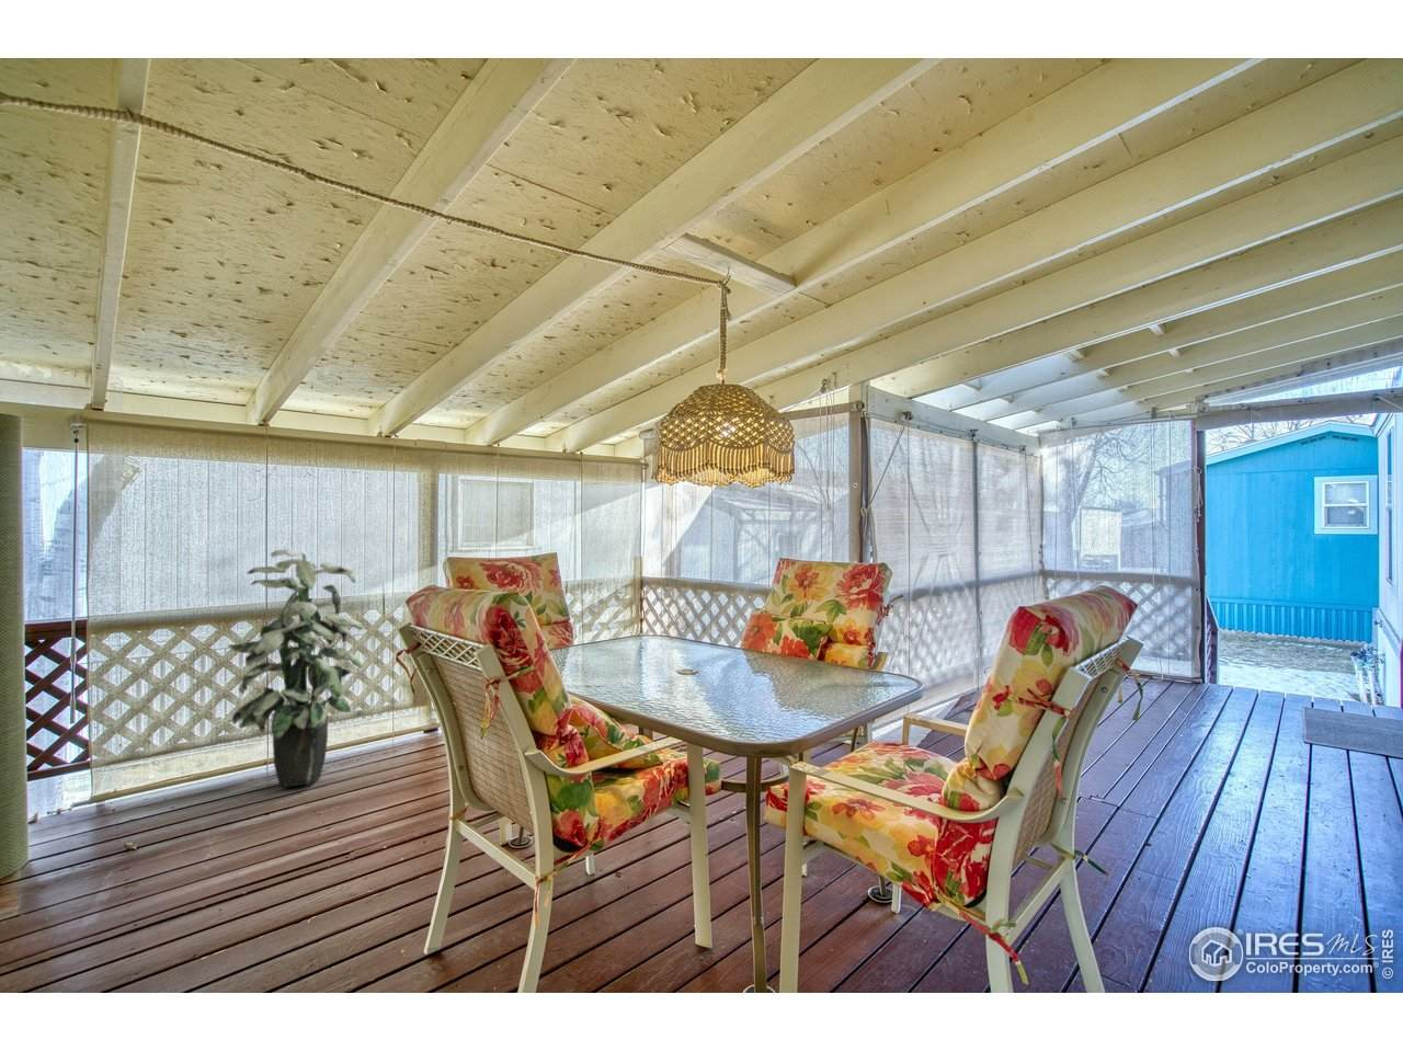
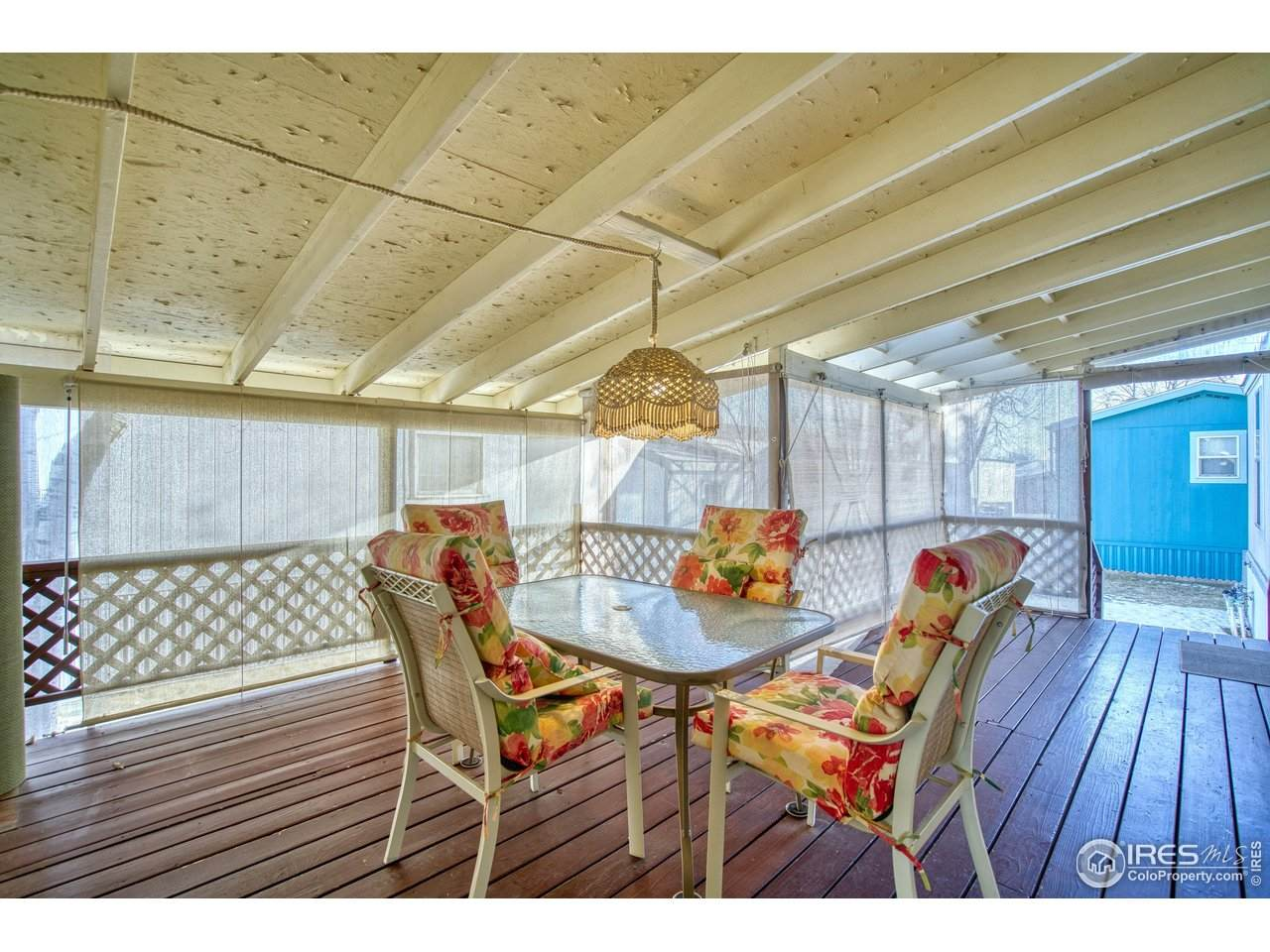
- indoor plant [225,548,365,788]
